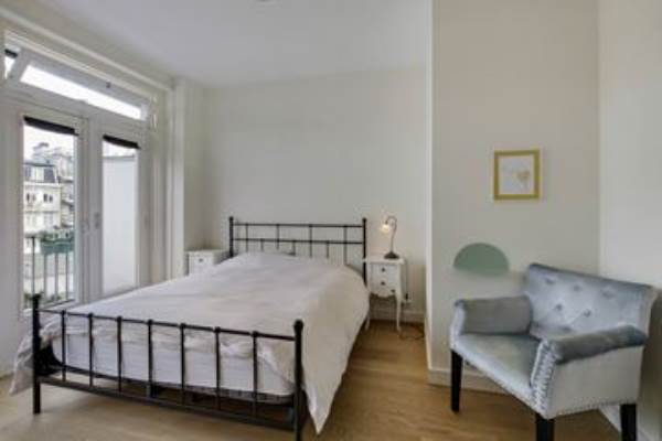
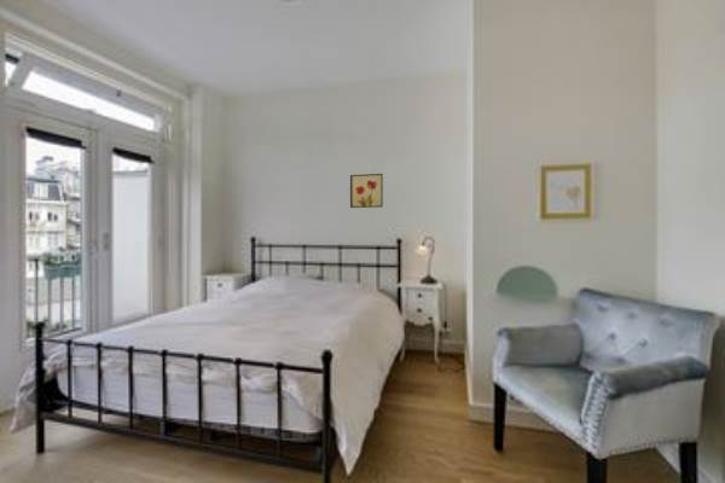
+ wall art [349,173,384,209]
